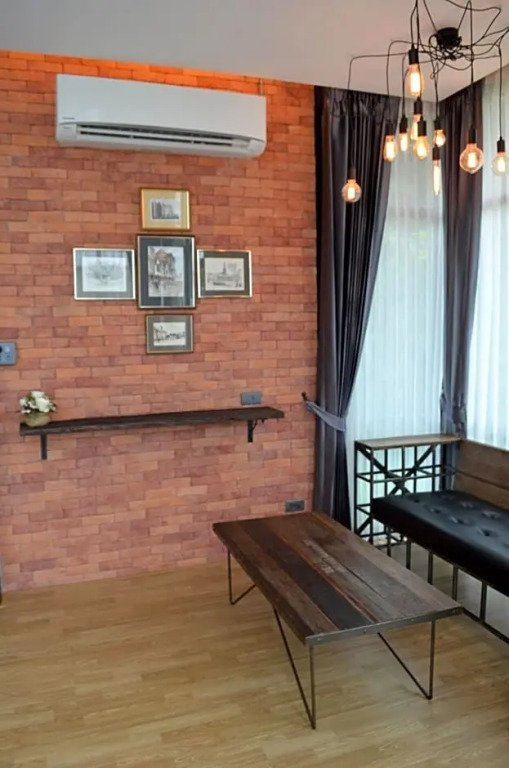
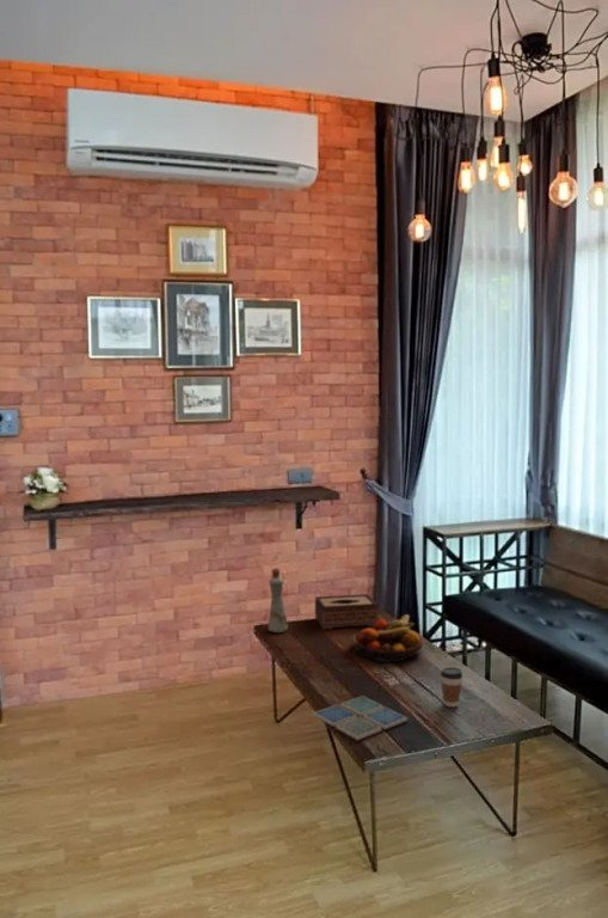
+ tissue box [314,593,379,630]
+ drink coaster [312,694,409,741]
+ fruit bowl [351,613,424,663]
+ bottle [266,567,289,634]
+ coffee cup [440,666,463,709]
